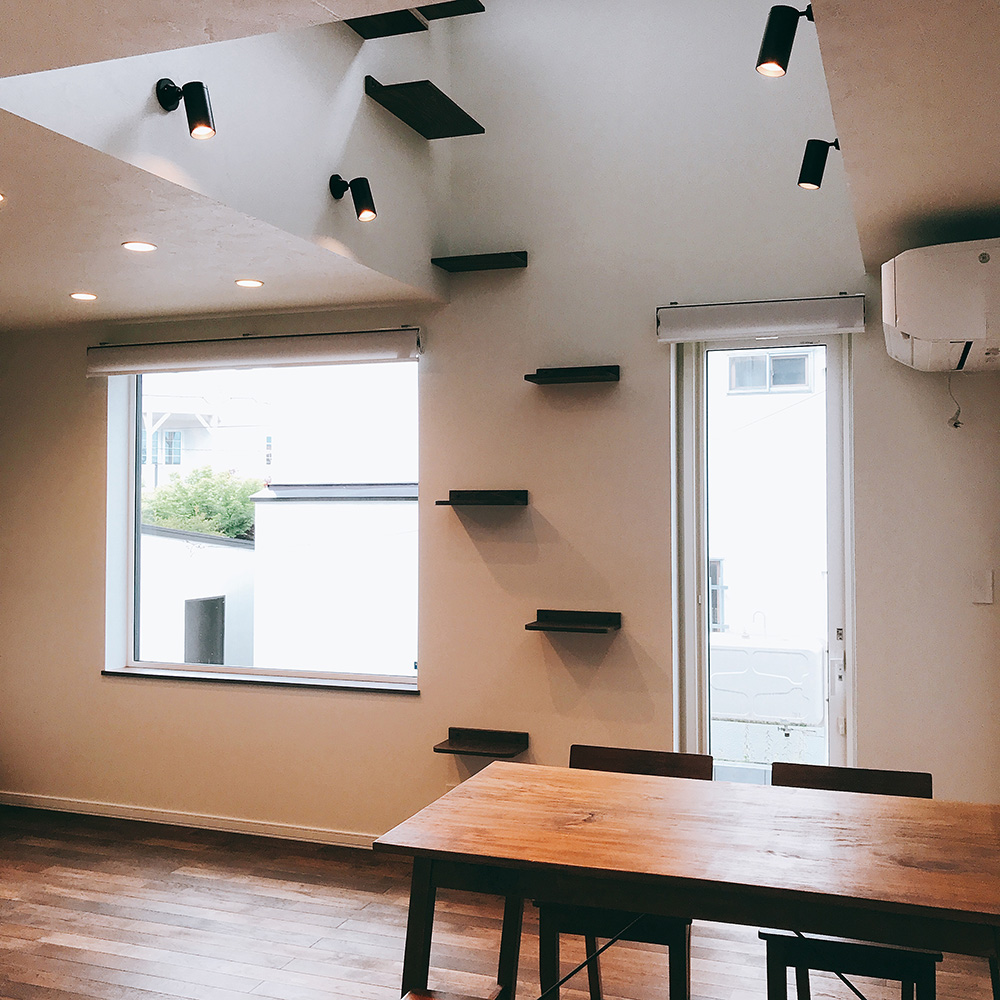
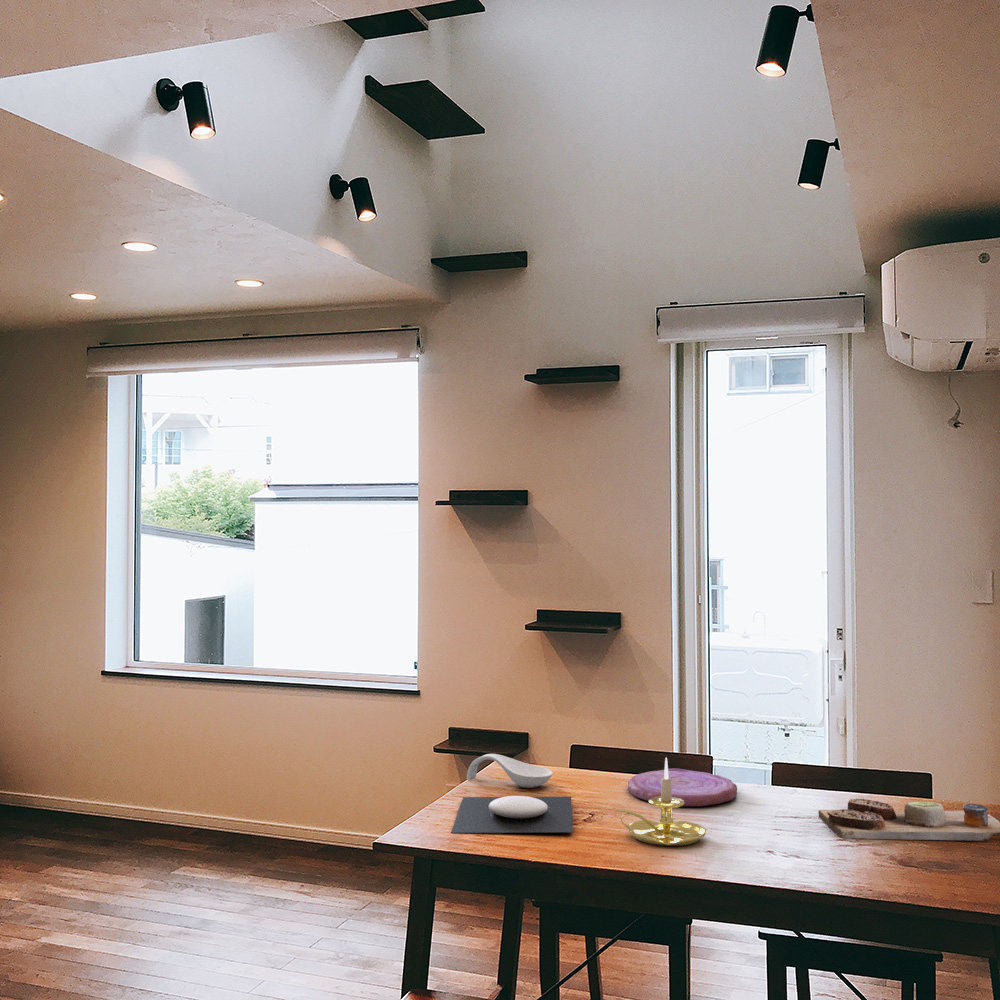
+ spoon rest [466,753,553,789]
+ candle holder [614,757,708,847]
+ plate [450,795,574,834]
+ plate [627,768,738,808]
+ cutting board [817,798,1000,842]
